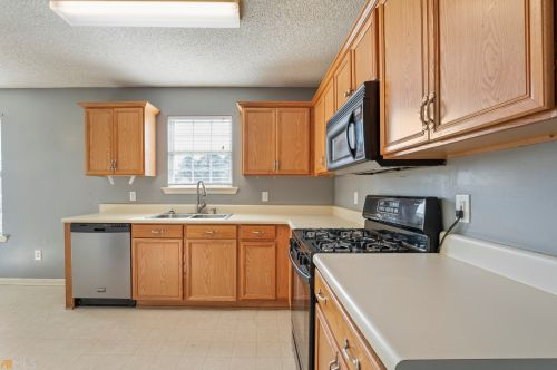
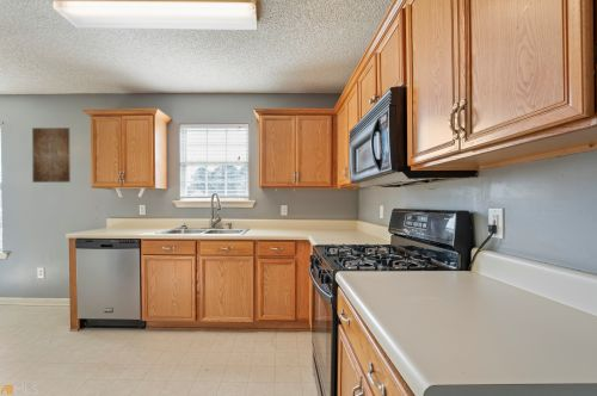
+ wall art [31,126,72,184]
